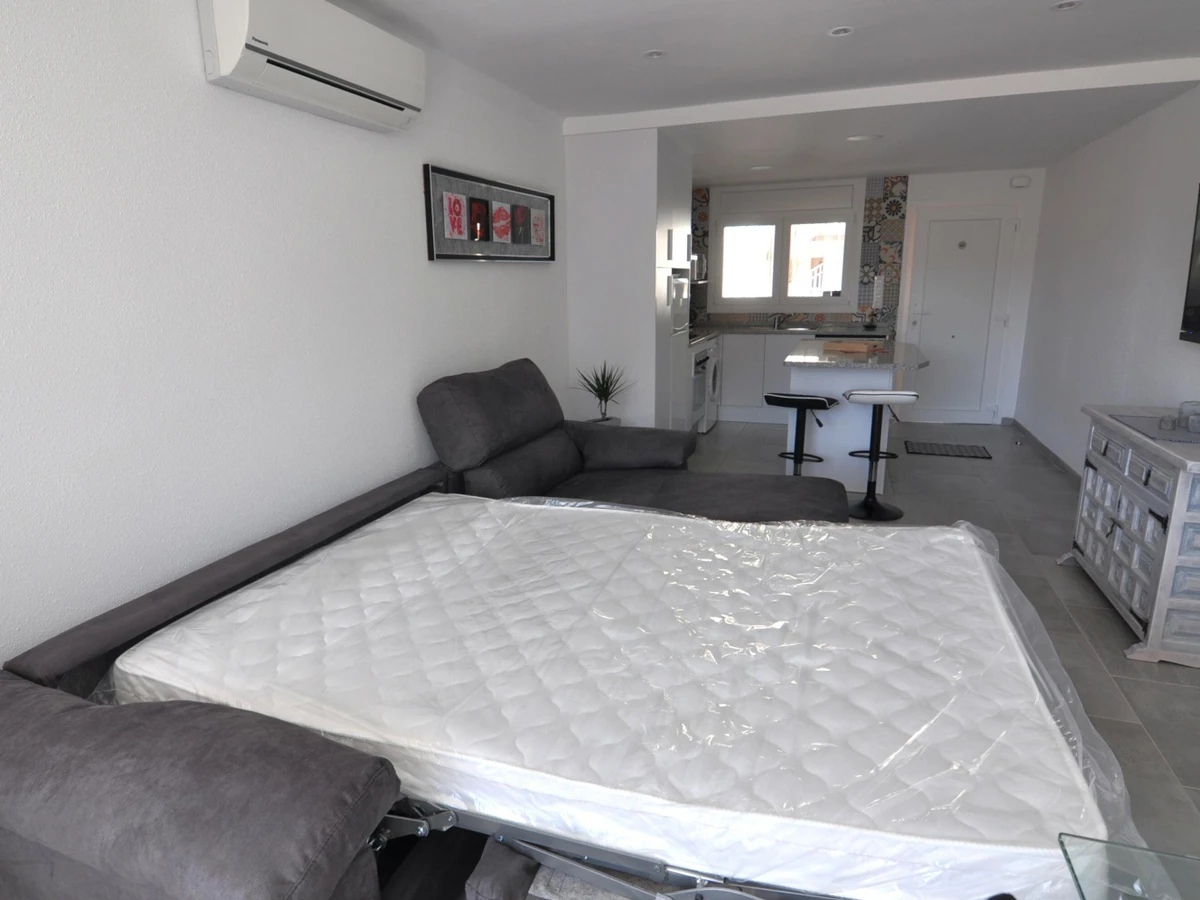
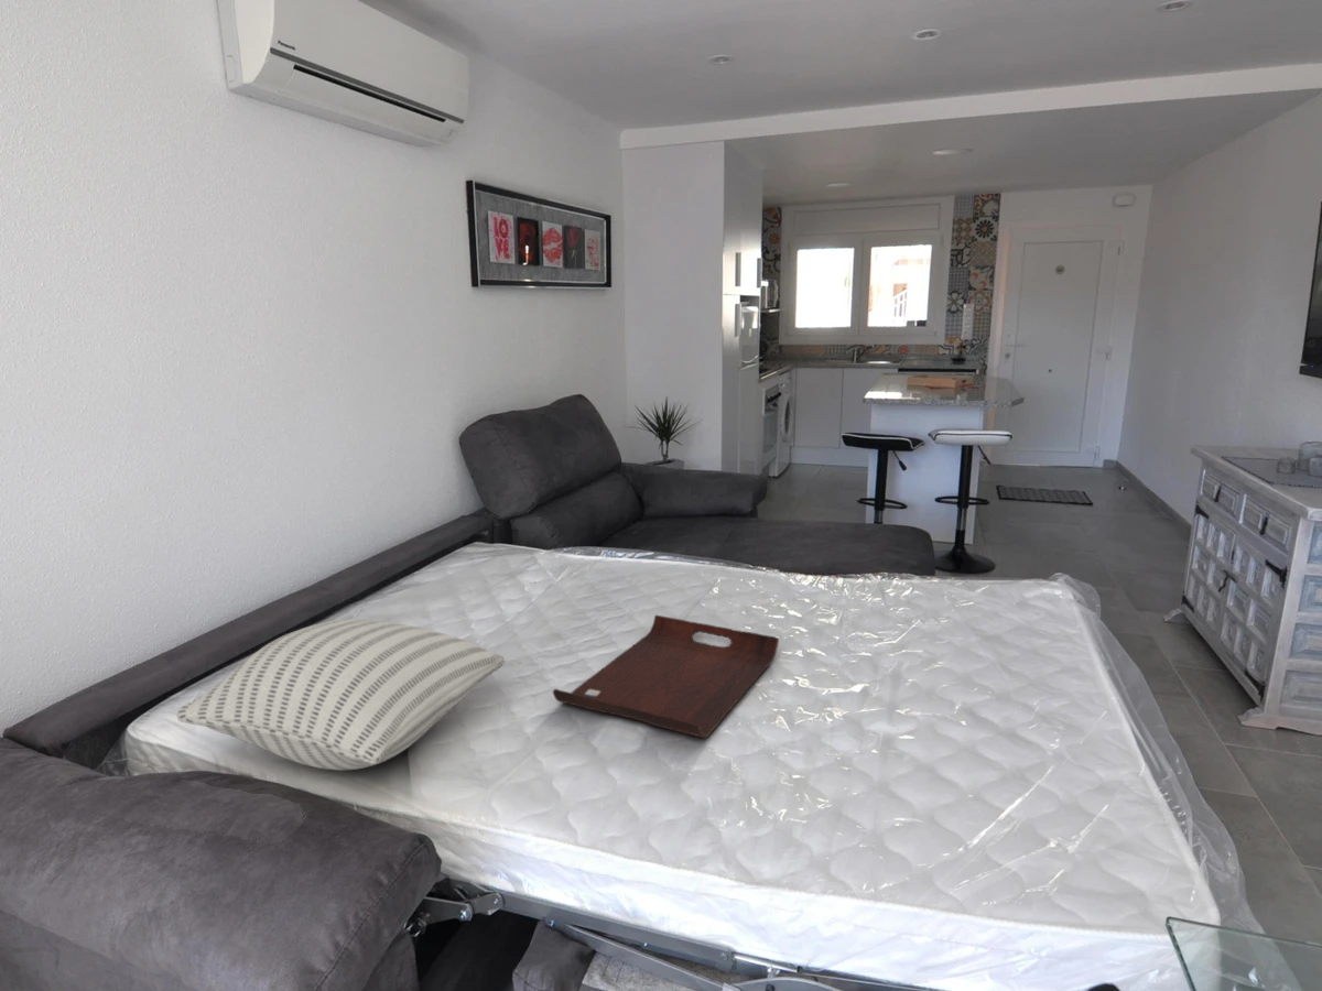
+ pillow [175,618,506,771]
+ serving tray [552,613,780,739]
